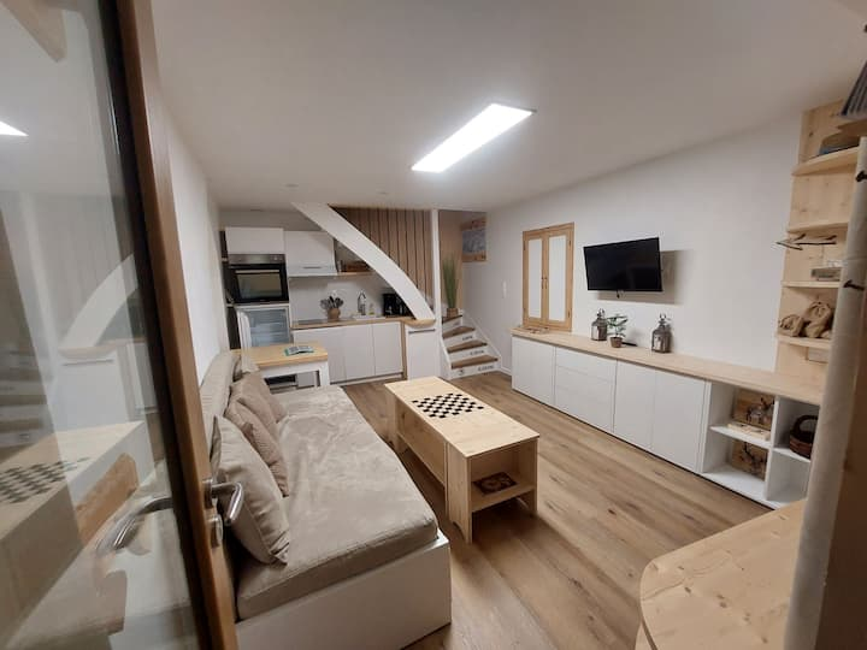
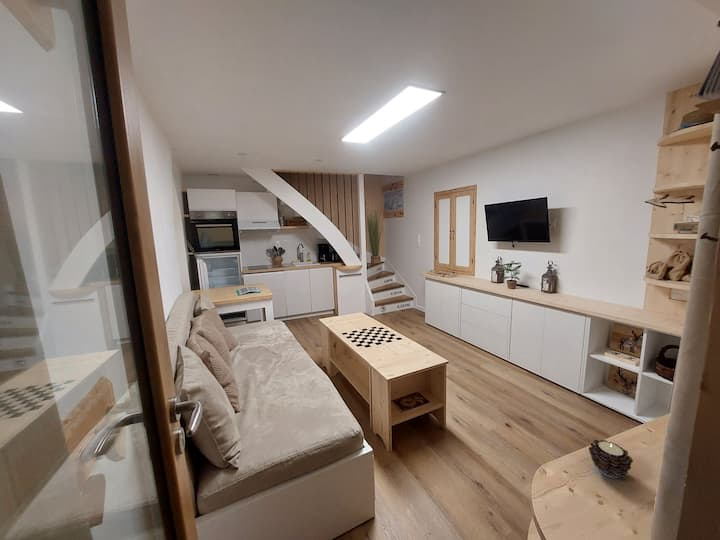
+ candle [587,439,634,479]
